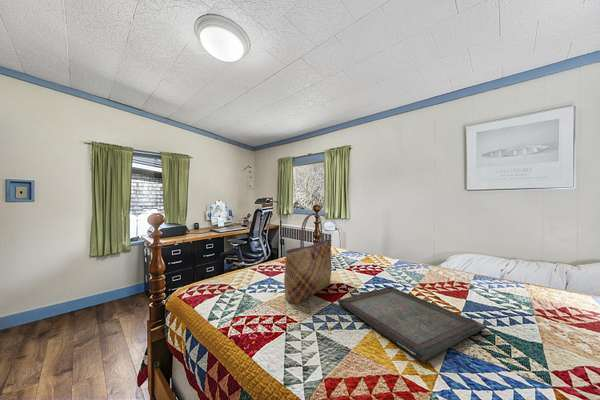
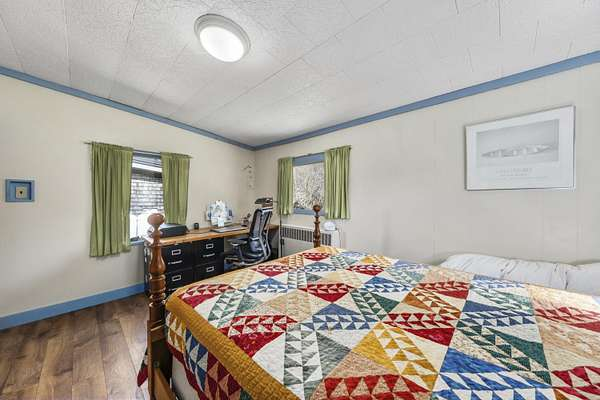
- serving tray [337,285,488,363]
- tote bag [283,212,332,305]
